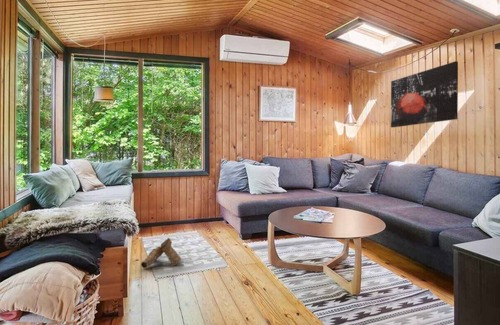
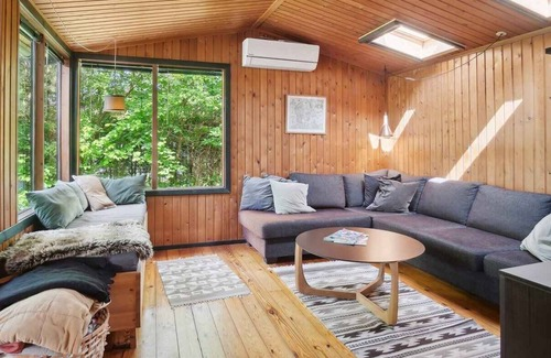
- wall art [390,60,459,128]
- boots [140,237,182,269]
